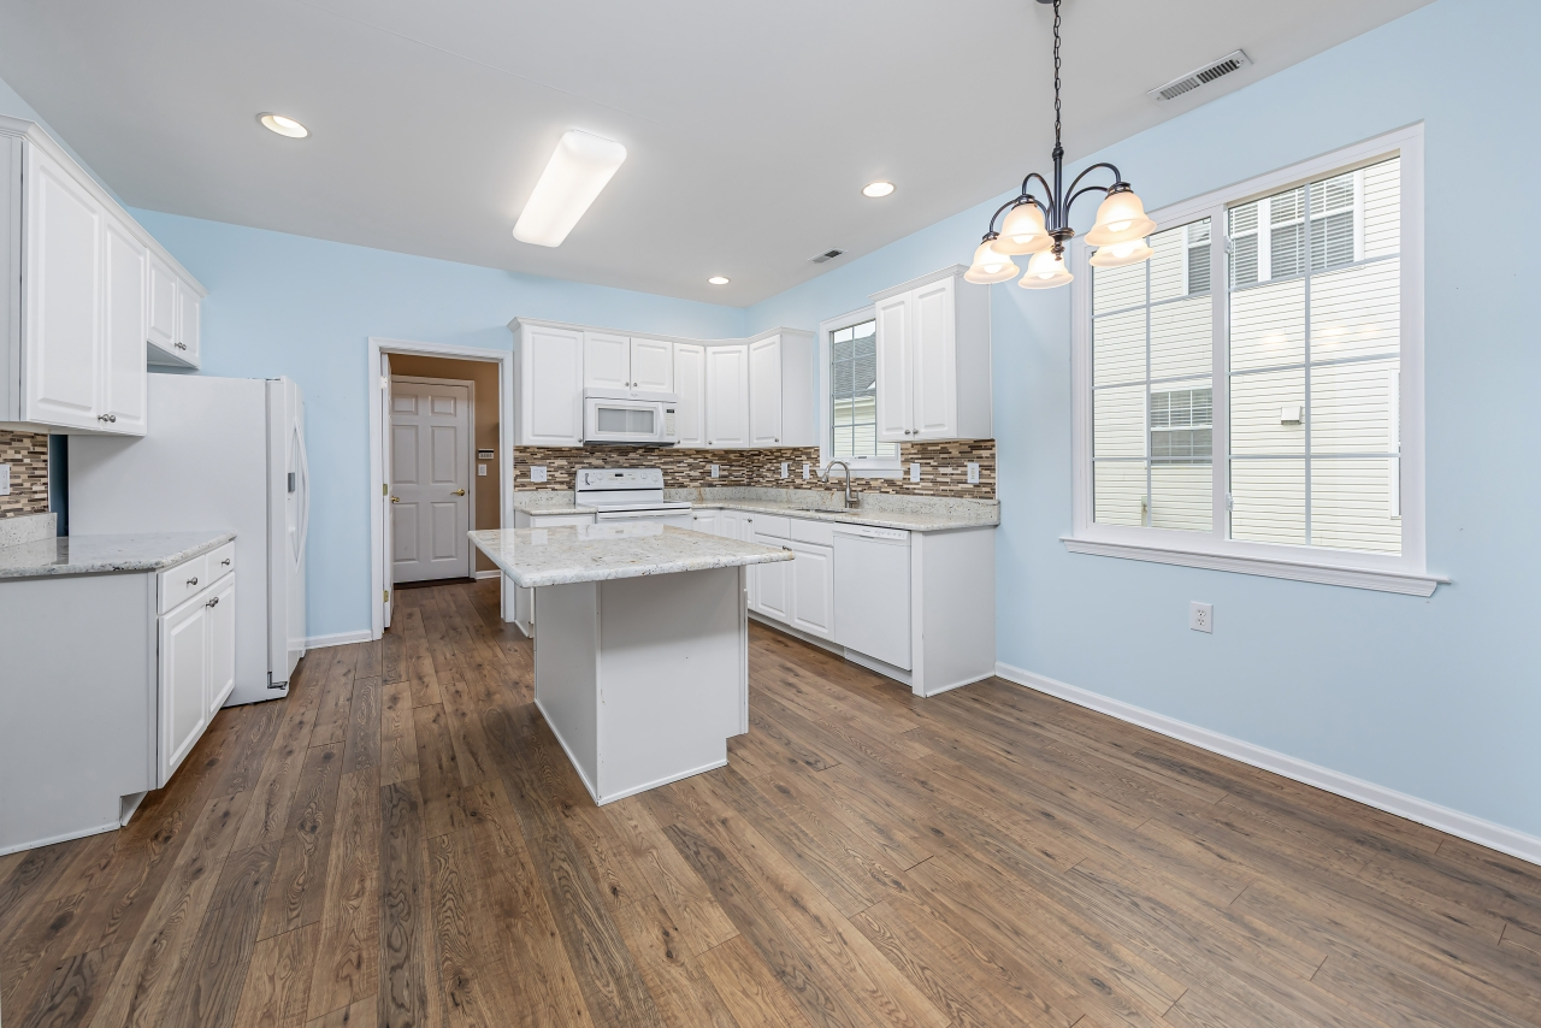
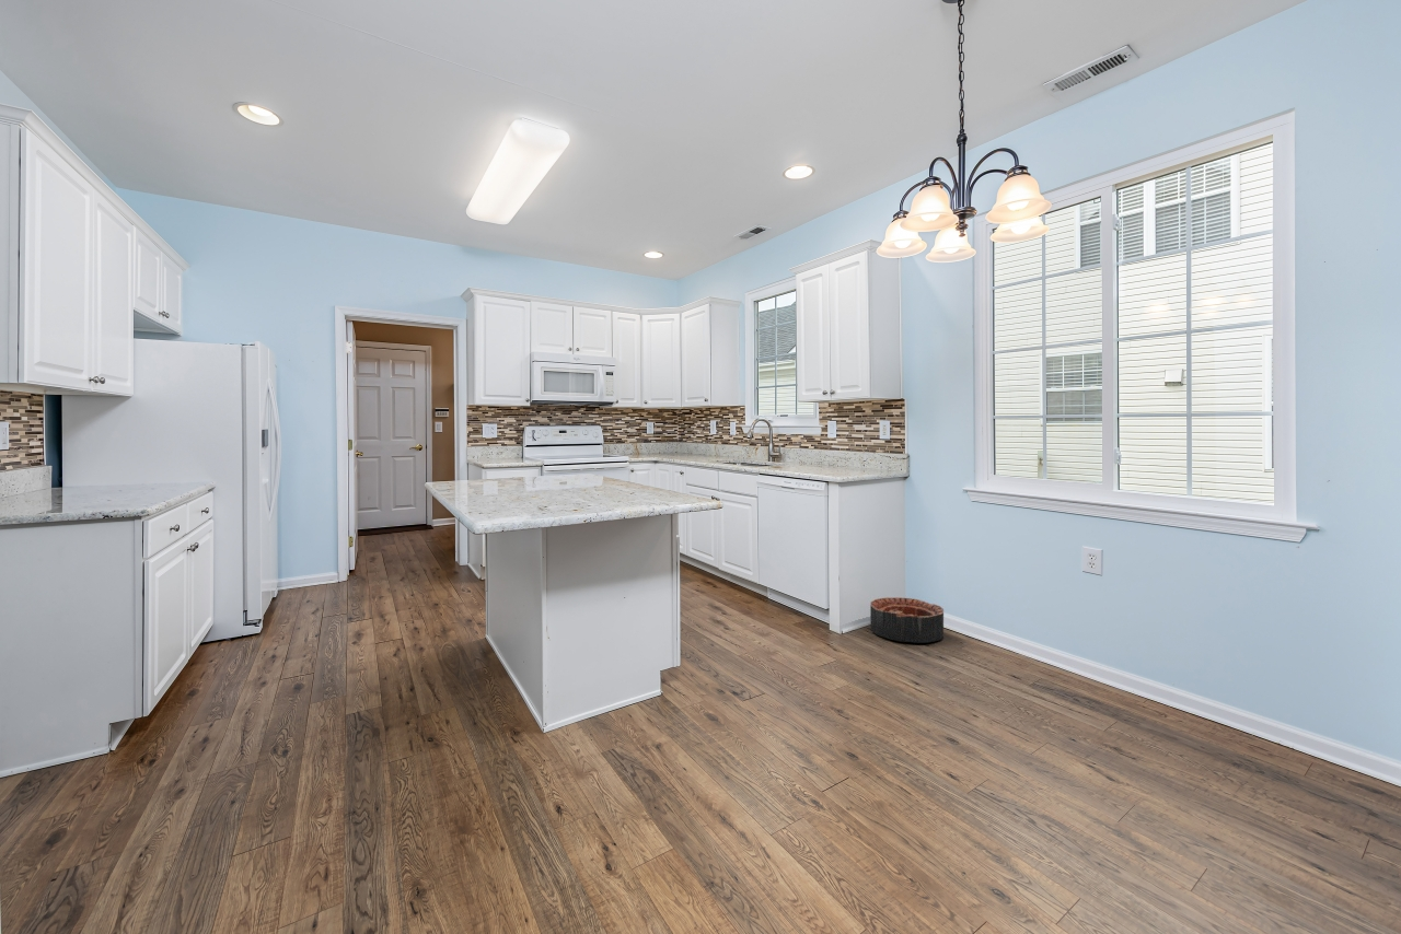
+ basket [869,596,945,644]
